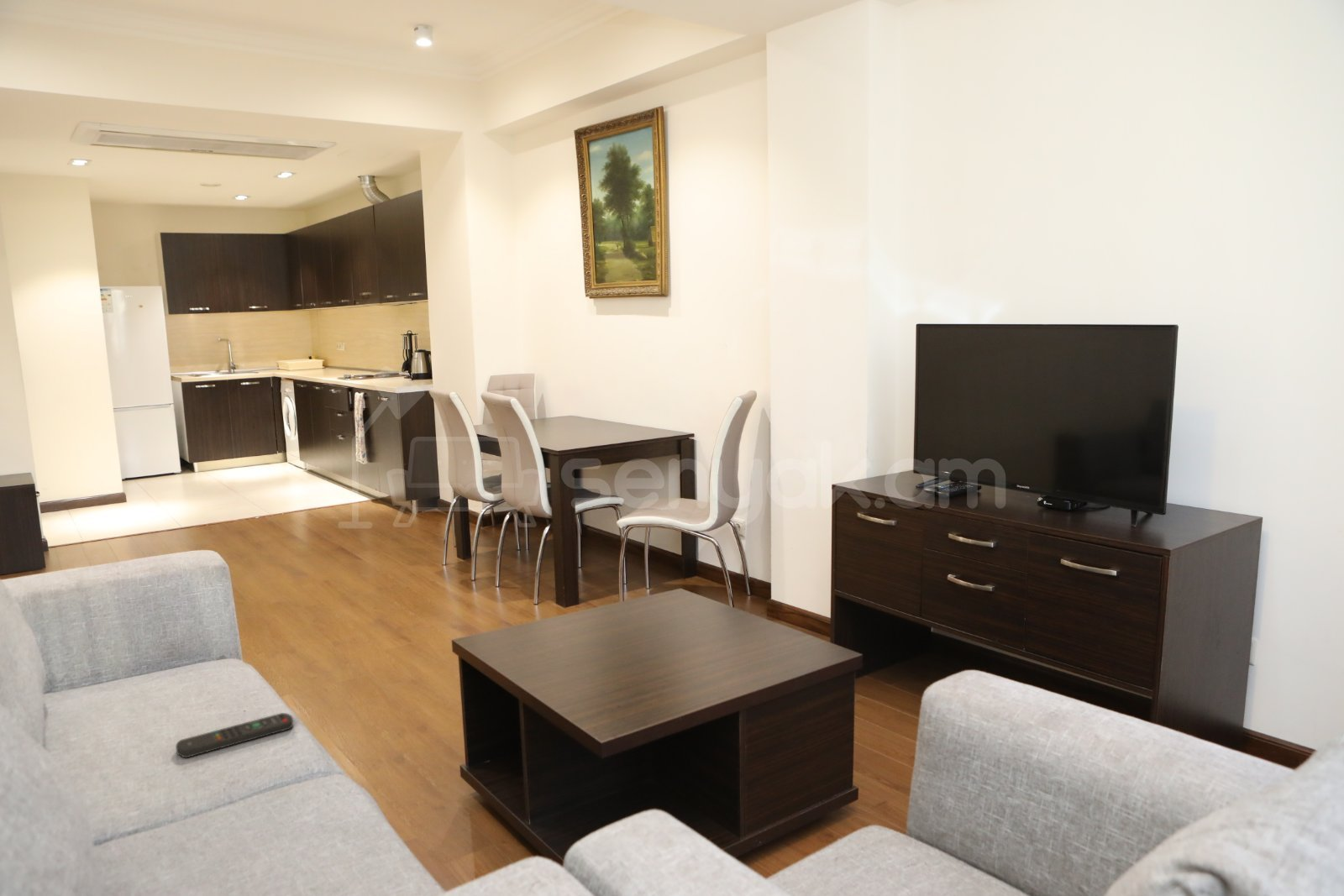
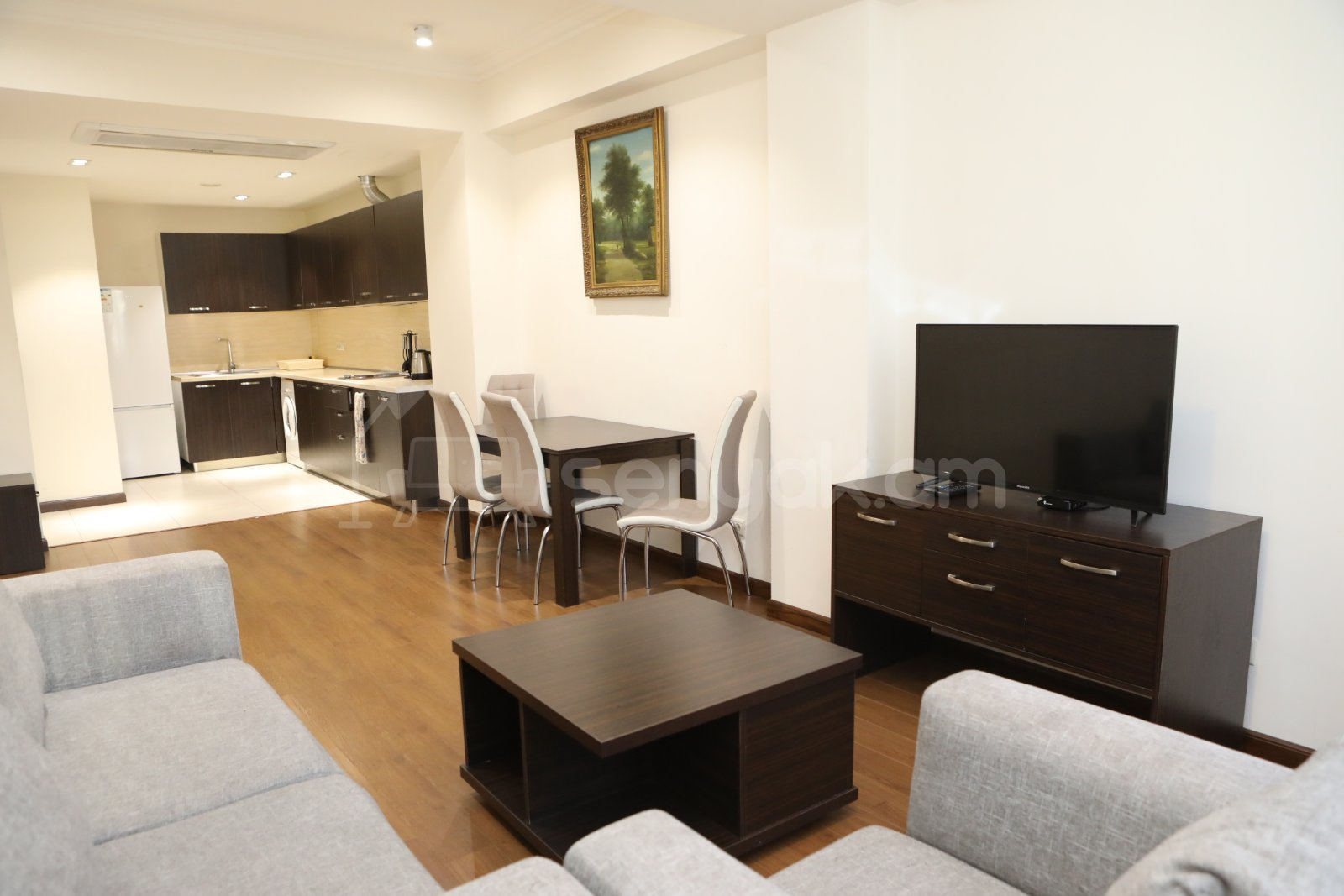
- remote control [175,712,294,758]
